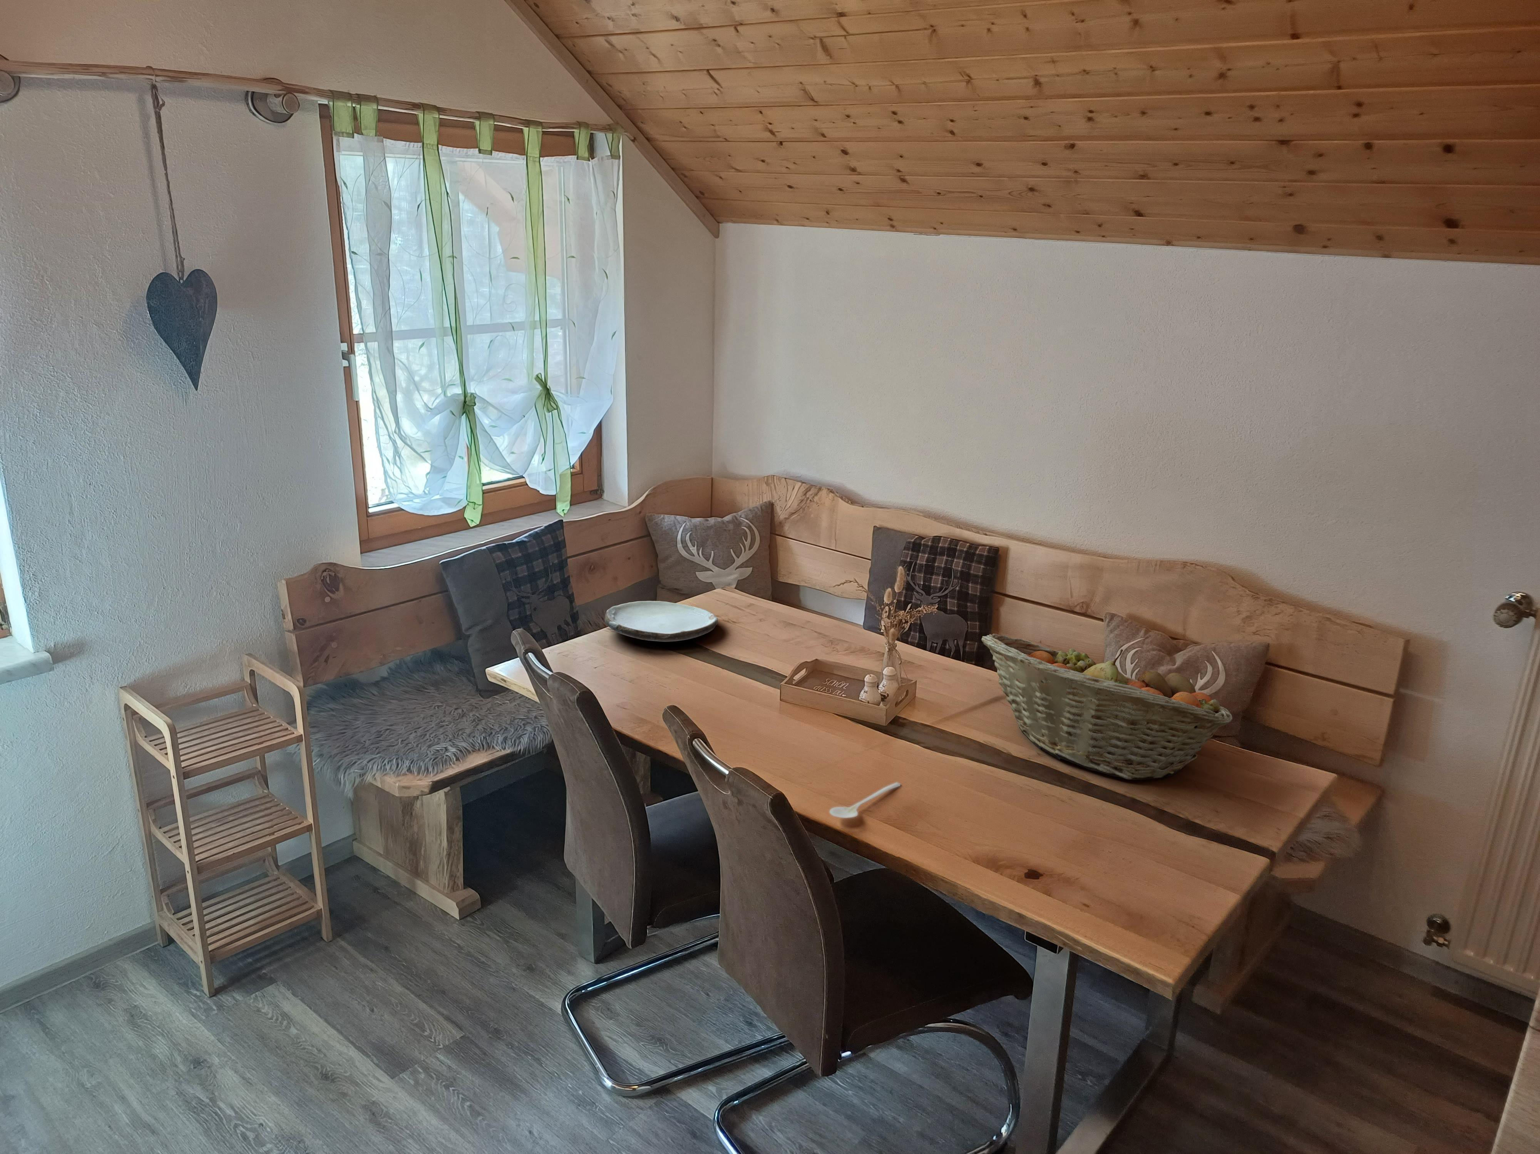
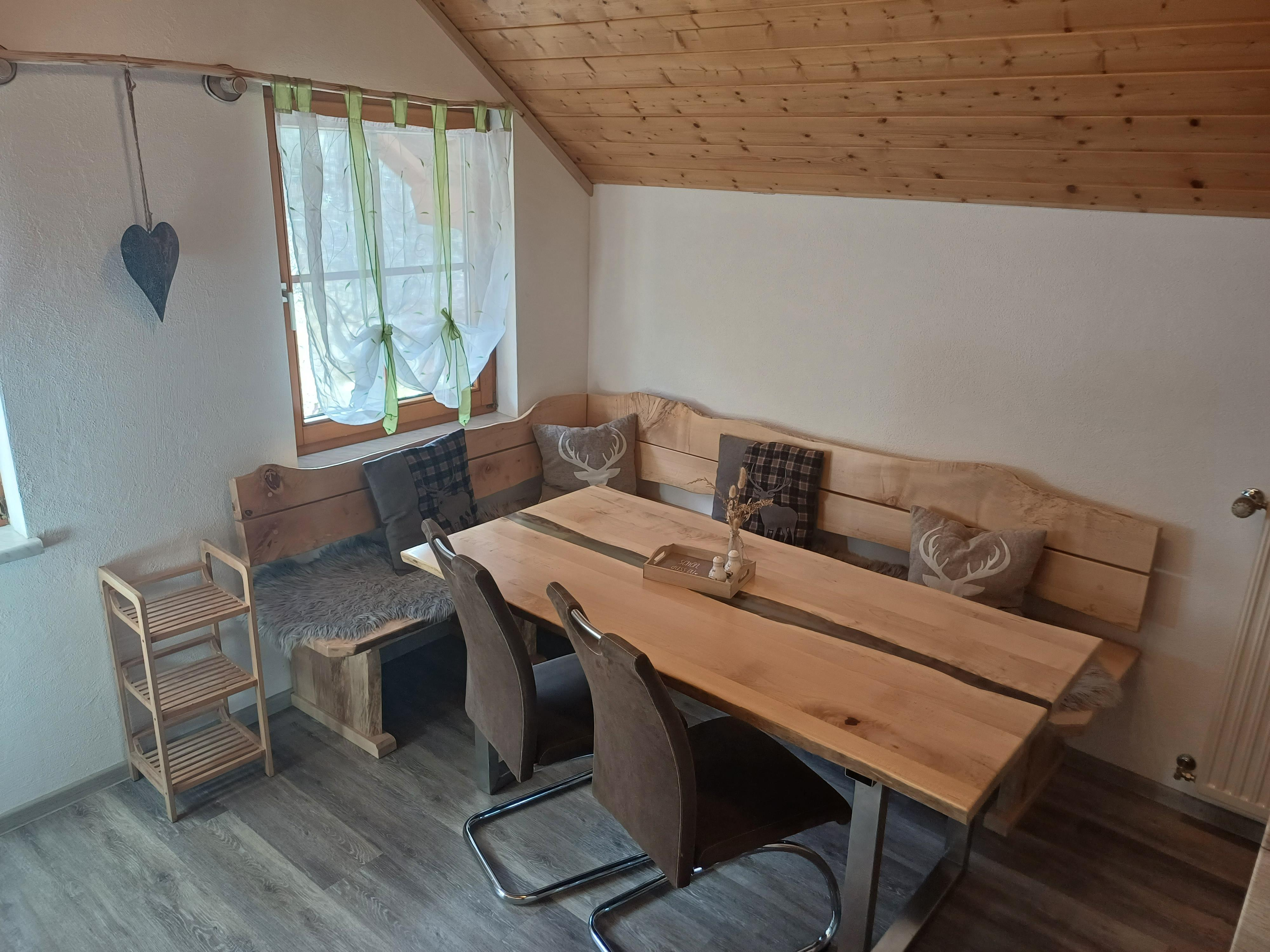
- stirrer [829,782,901,818]
- plate [604,600,718,642]
- fruit basket [981,633,1233,781]
